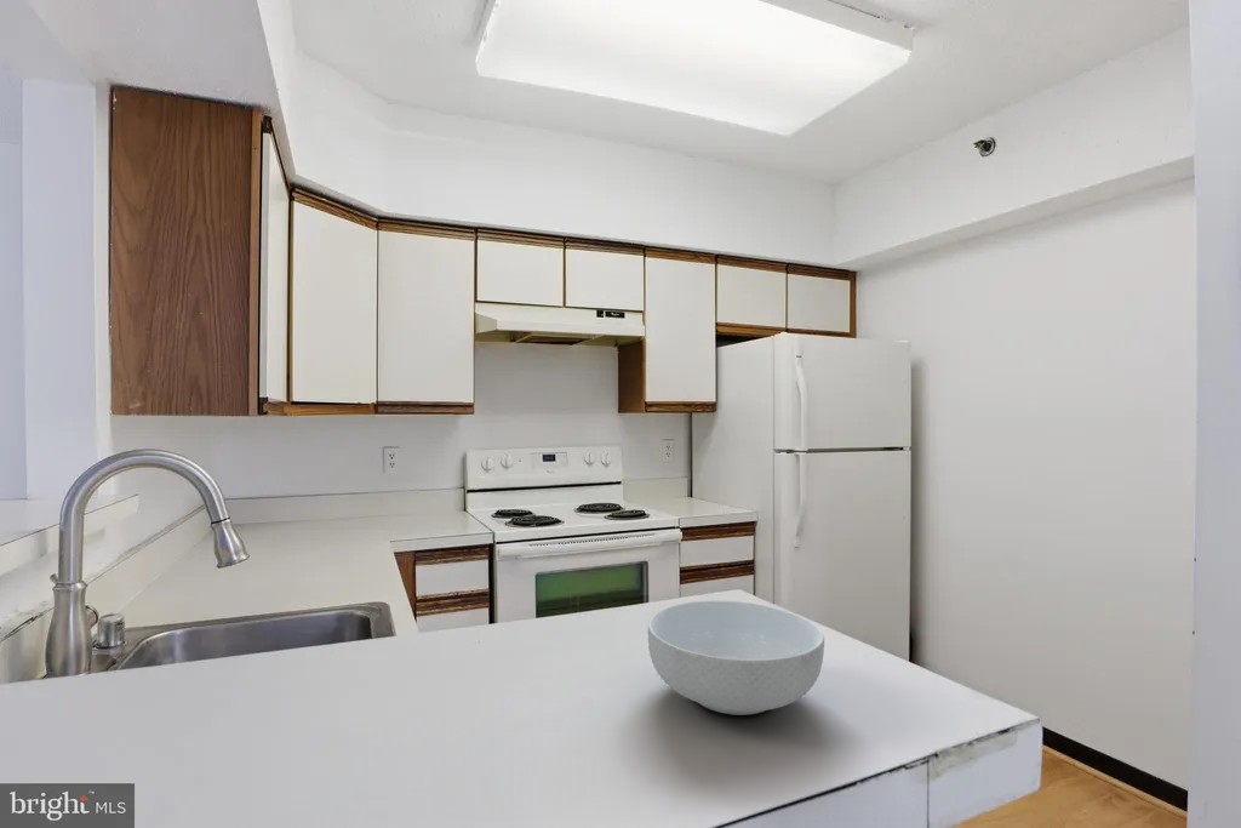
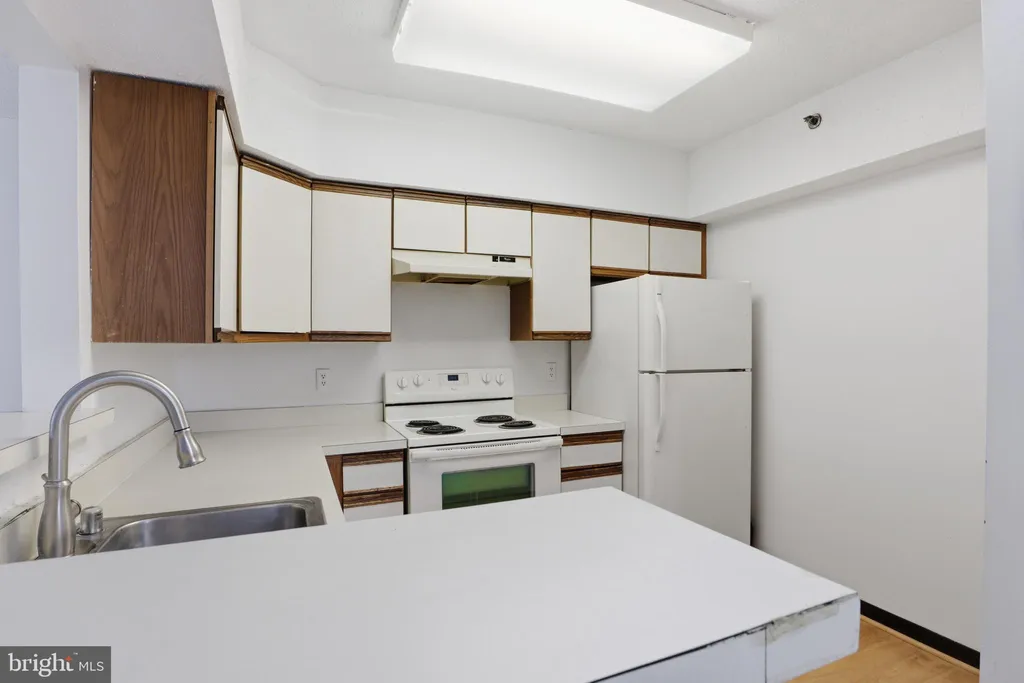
- cereal bowl [647,600,825,716]
